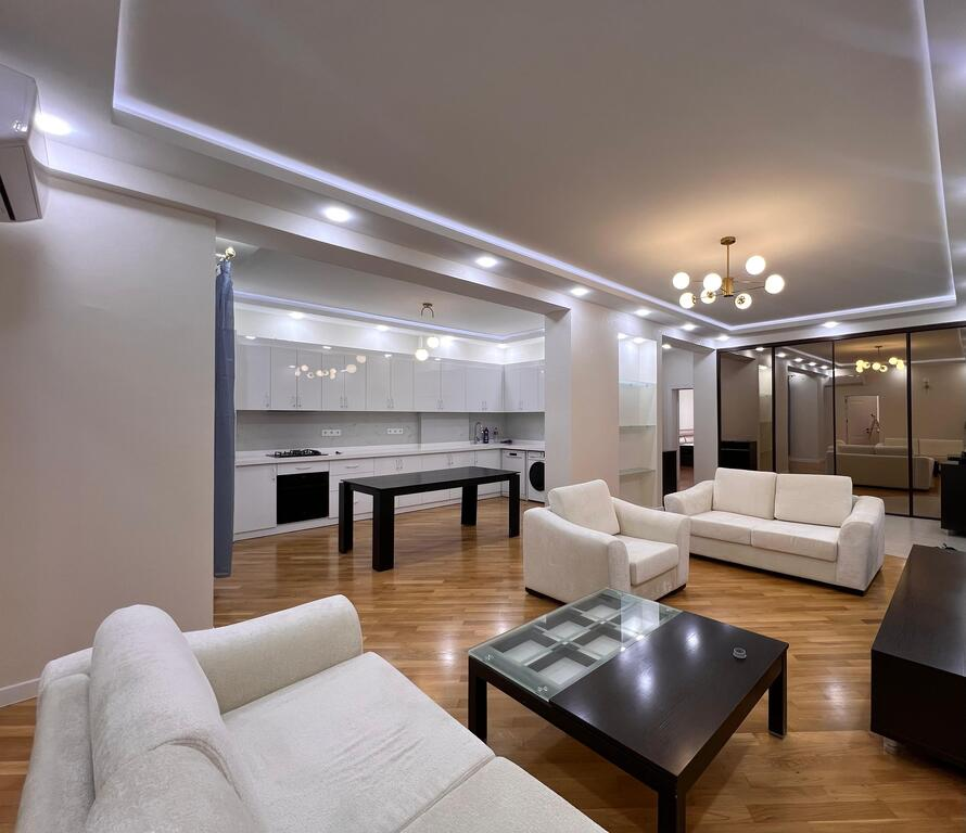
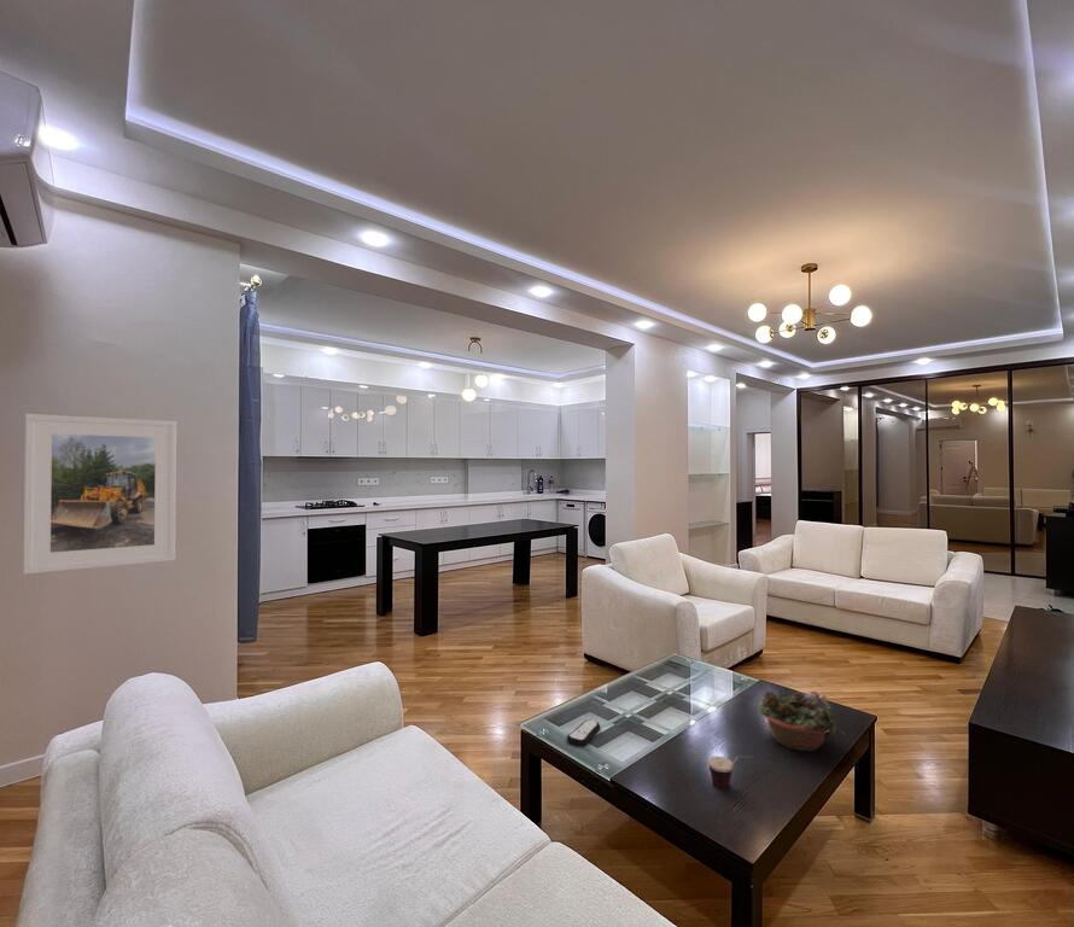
+ succulent planter [757,683,846,752]
+ cup [707,754,754,791]
+ remote control [566,718,601,747]
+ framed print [23,413,177,575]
